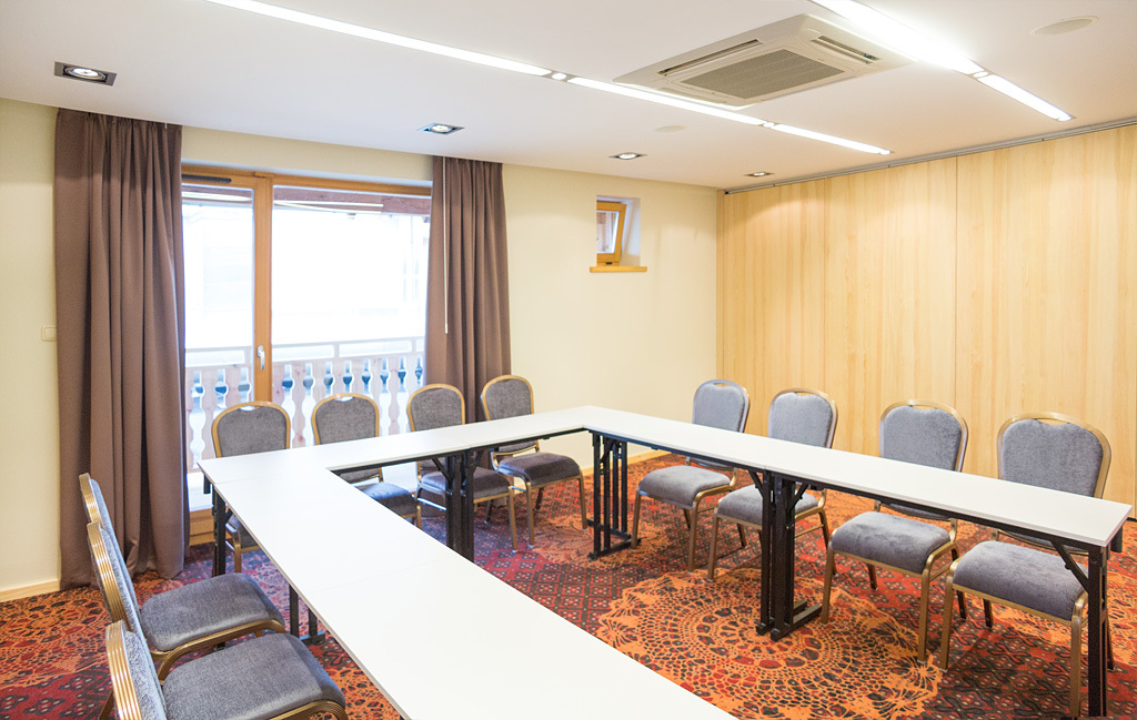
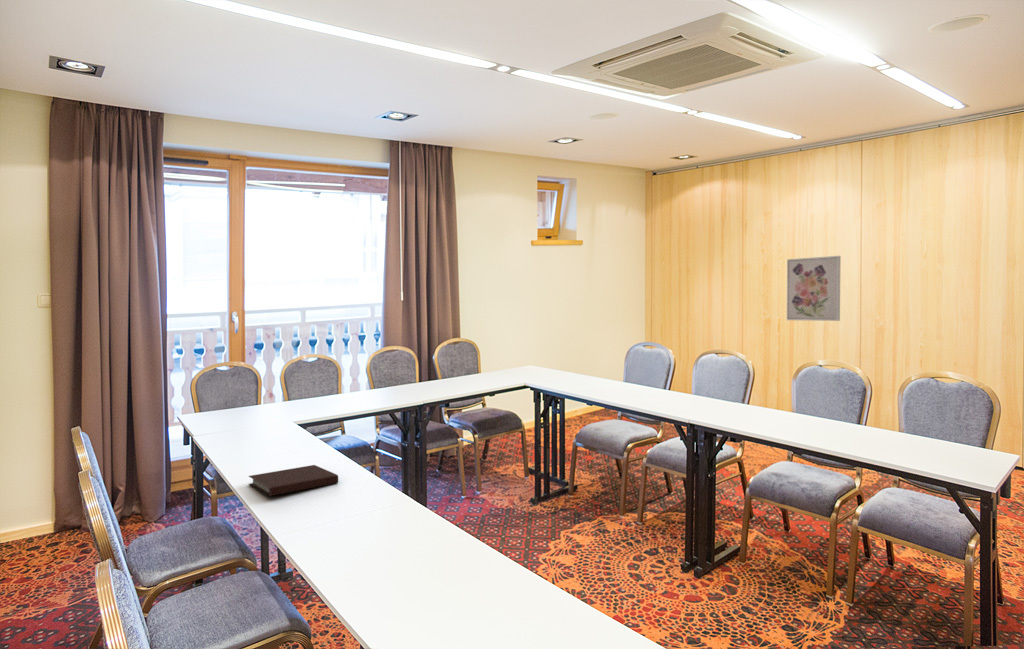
+ wall art [786,255,842,322]
+ notebook [248,464,339,497]
